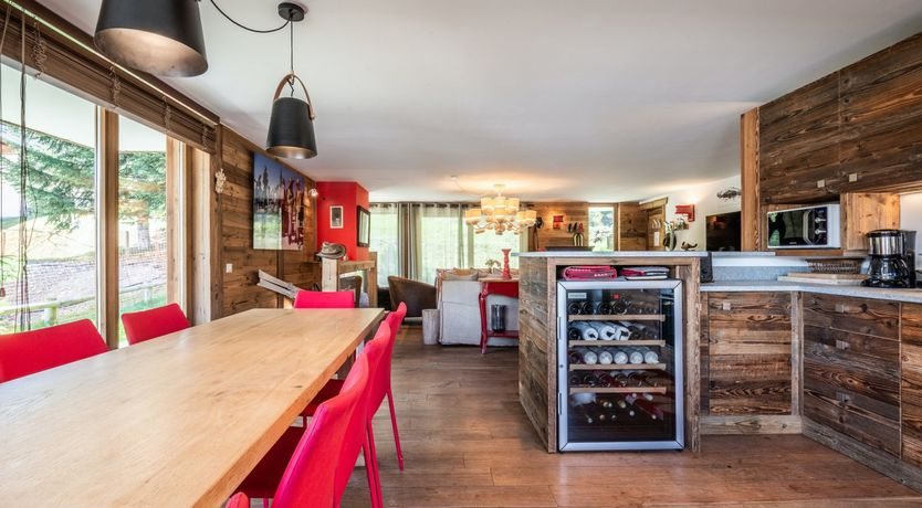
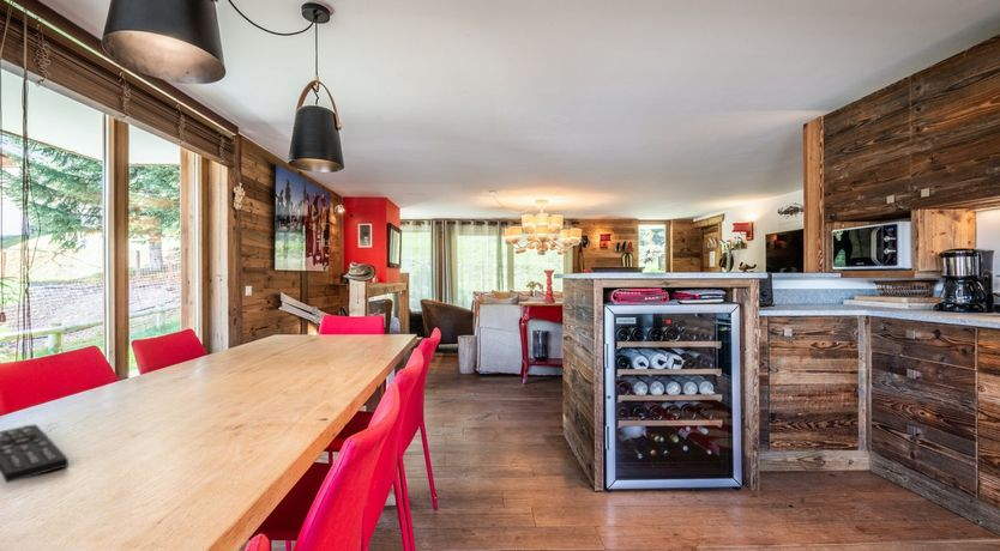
+ remote control [0,423,70,484]
